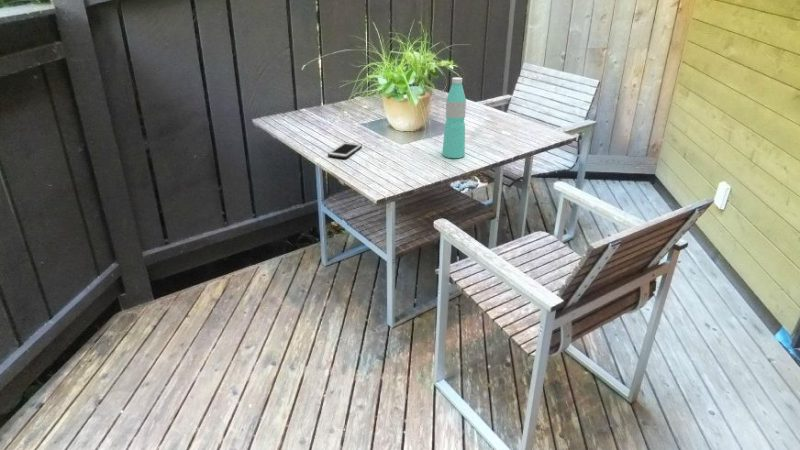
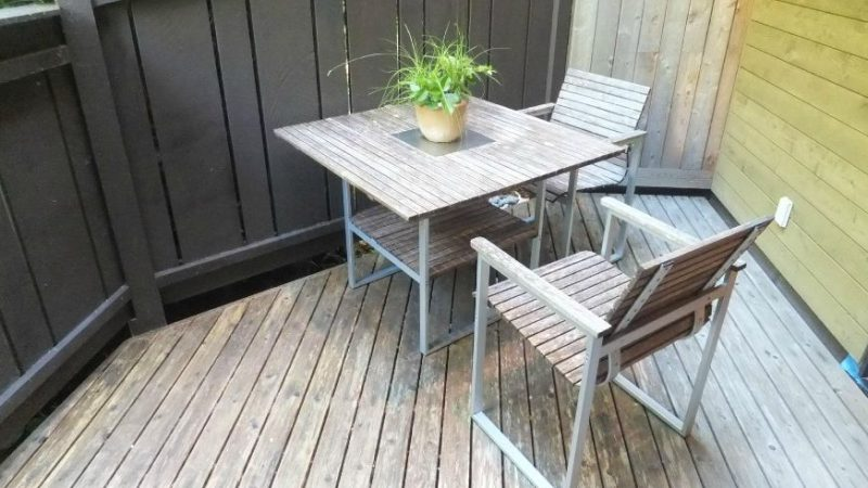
- cell phone [327,141,363,159]
- water bottle [441,76,467,159]
